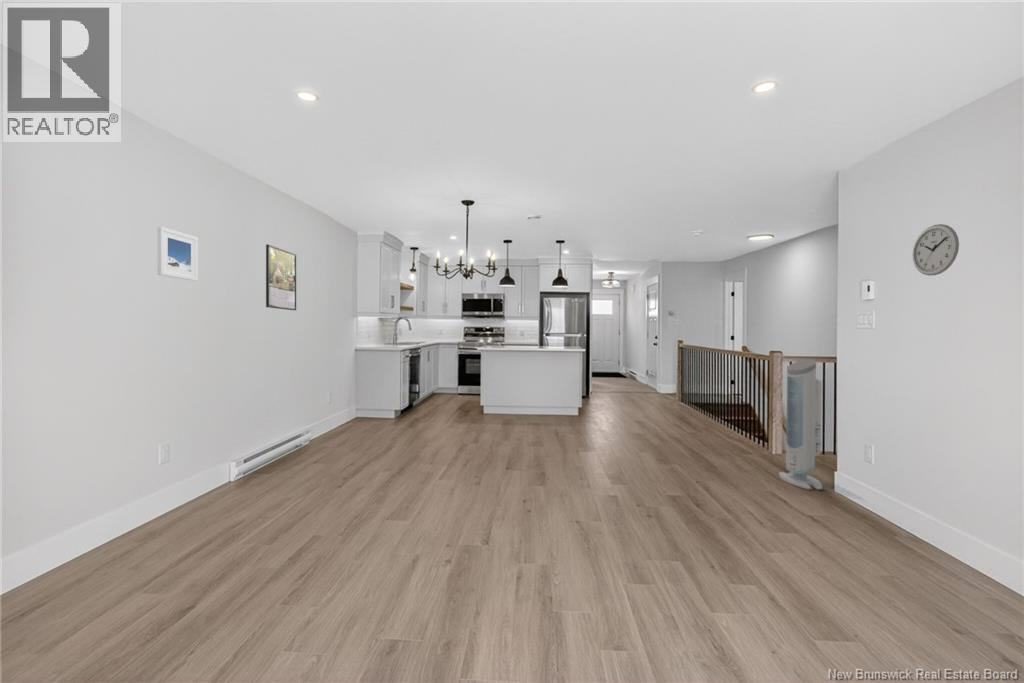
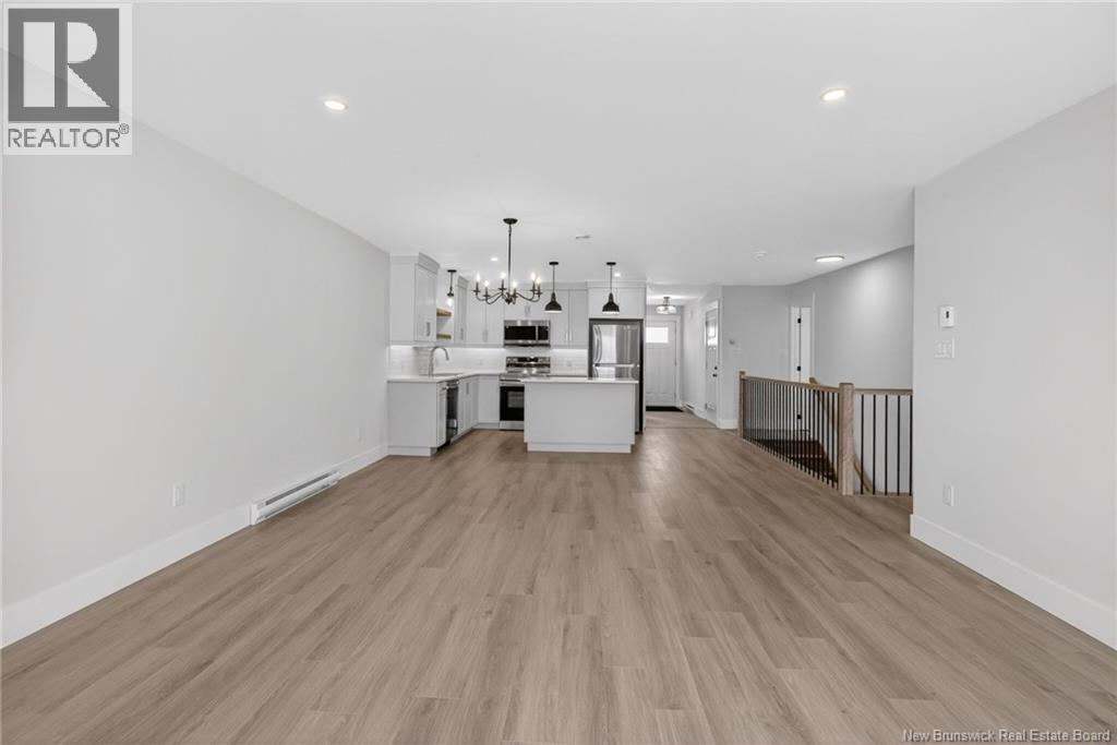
- wall clock [911,223,960,276]
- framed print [157,226,199,282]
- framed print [265,243,297,311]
- air purifier [778,358,823,491]
